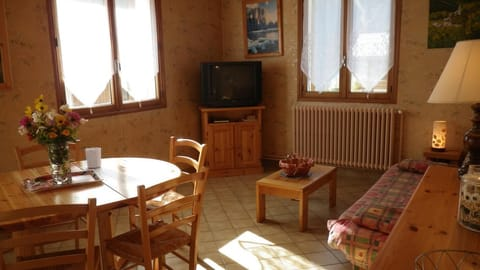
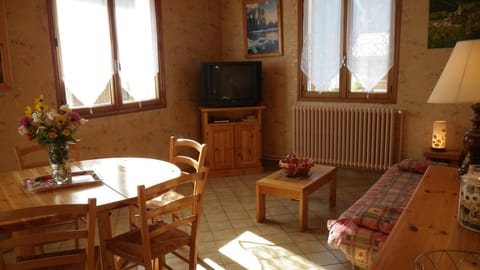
- candle holder [84,147,102,169]
